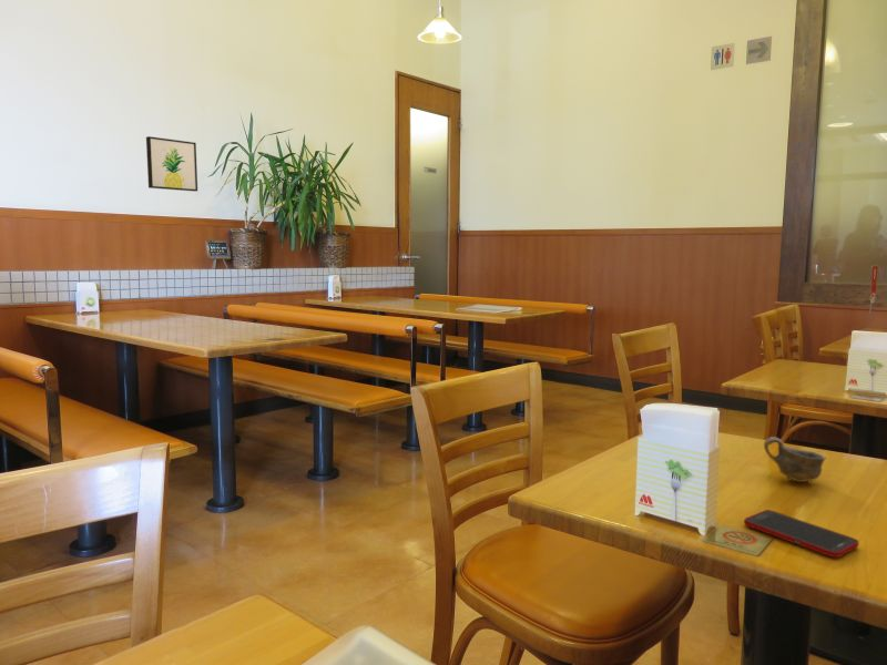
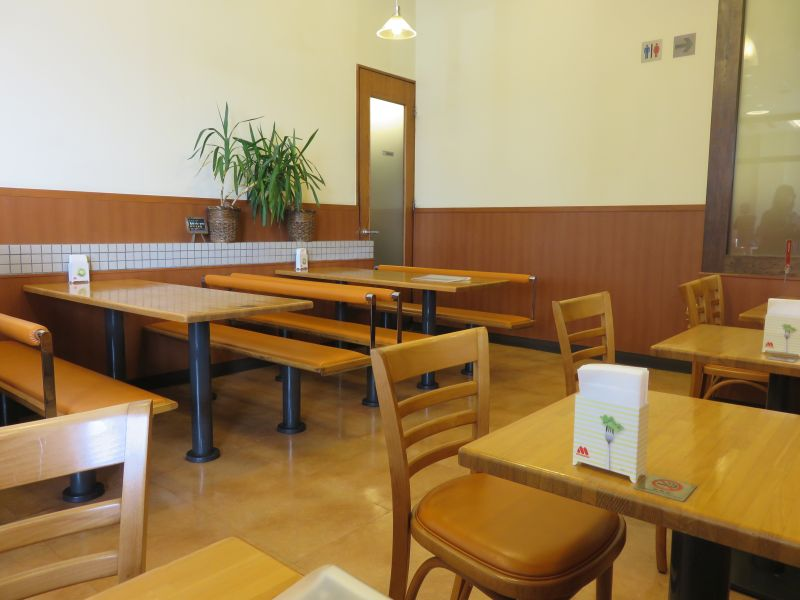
- cup [763,436,826,483]
- wall art [145,135,198,193]
- cell phone [743,509,860,559]
